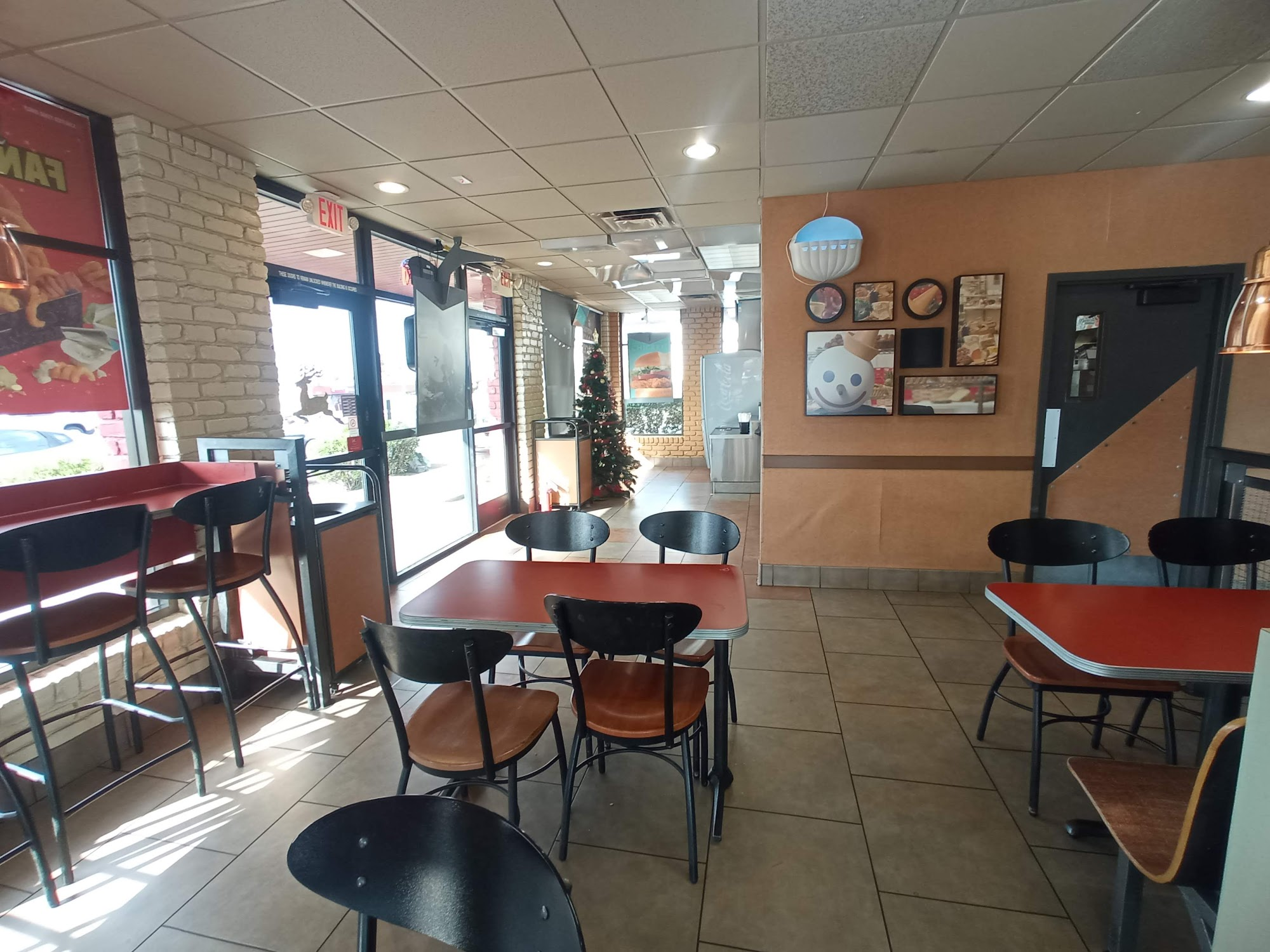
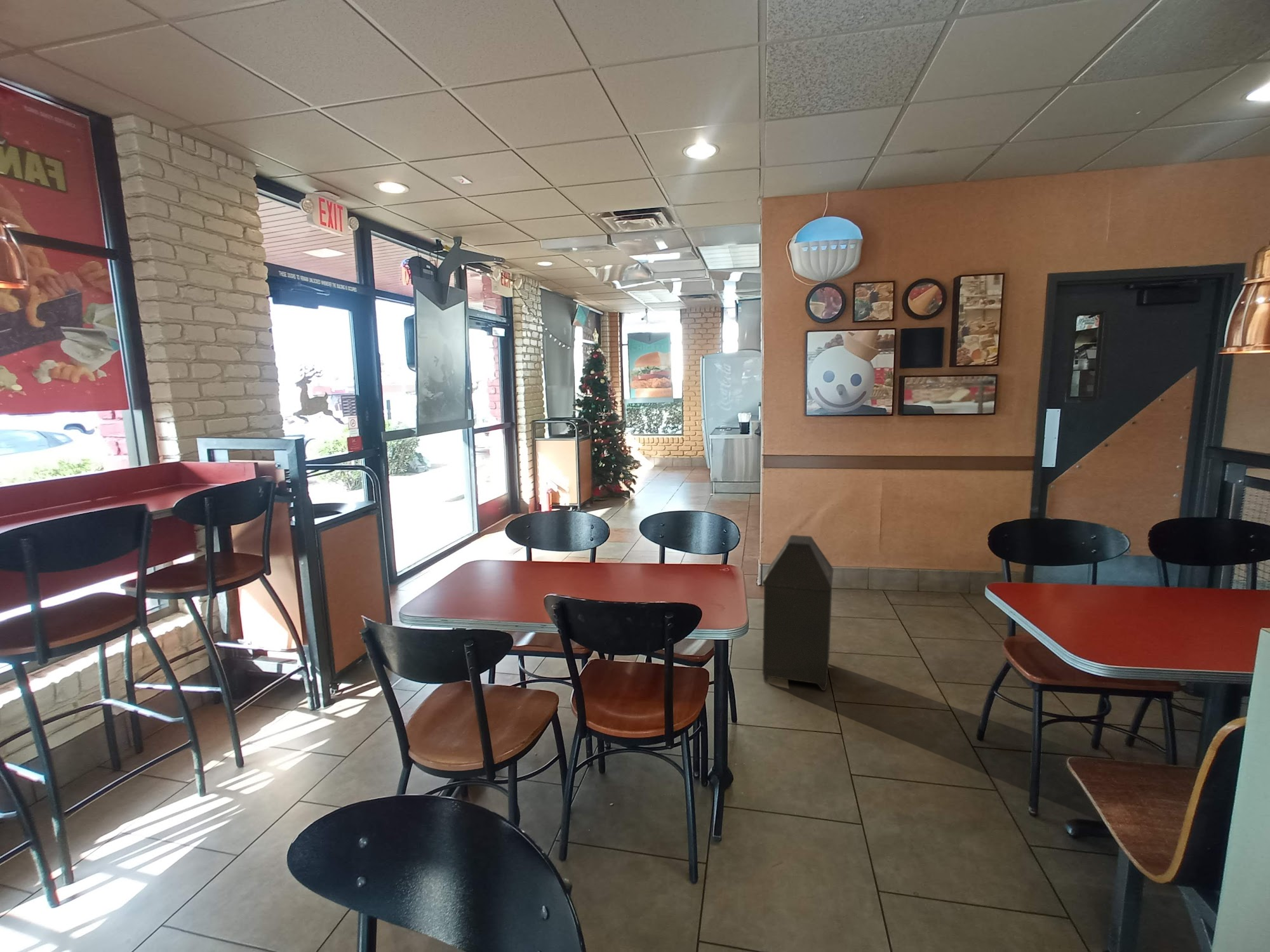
+ trash can [762,534,834,691]
